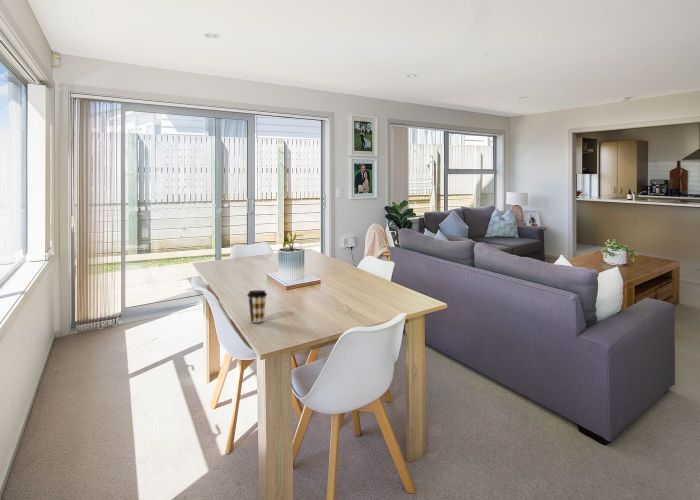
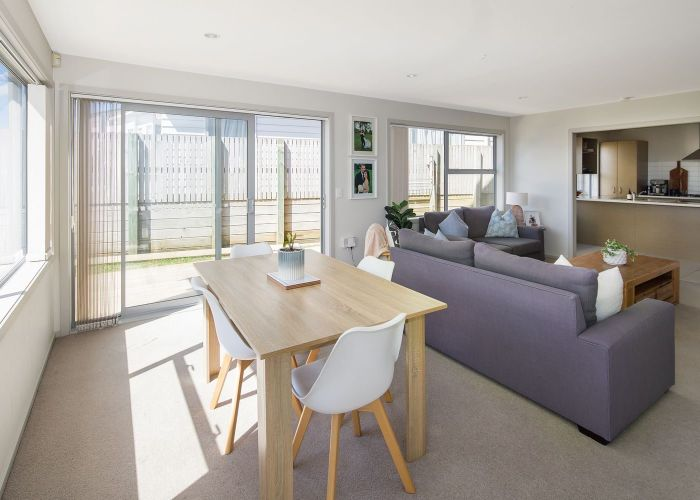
- coffee cup [246,289,268,323]
